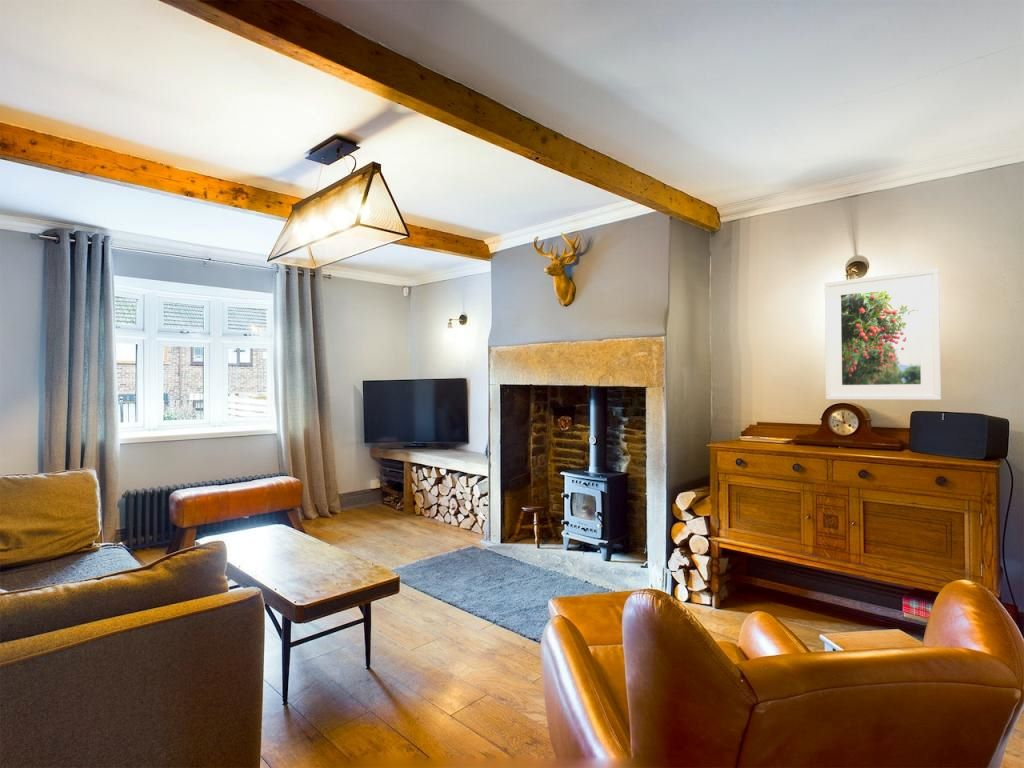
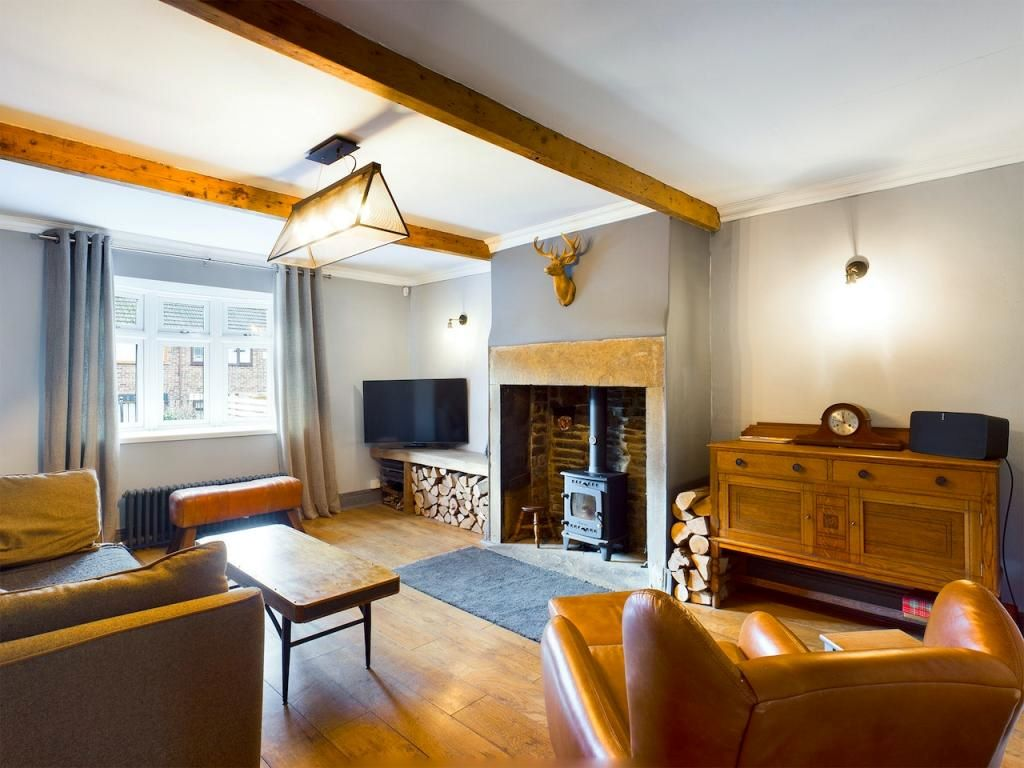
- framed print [823,267,942,401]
